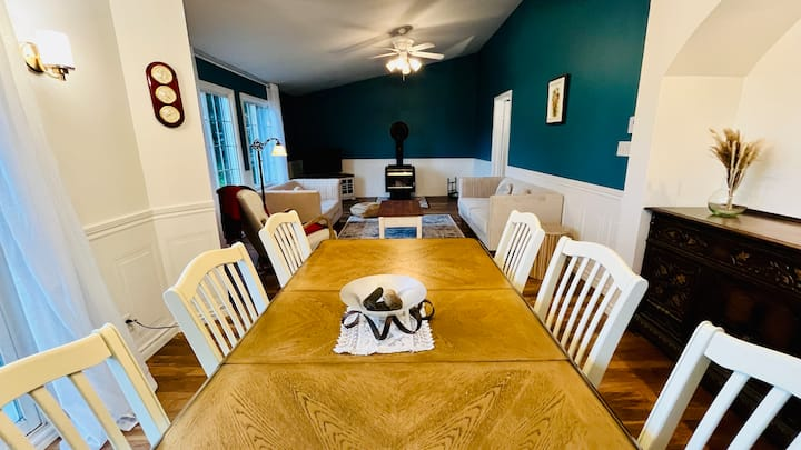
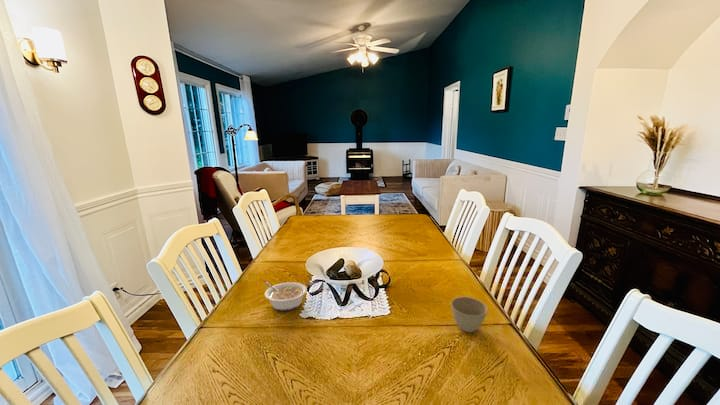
+ flower pot [450,296,488,333]
+ legume [263,281,308,312]
